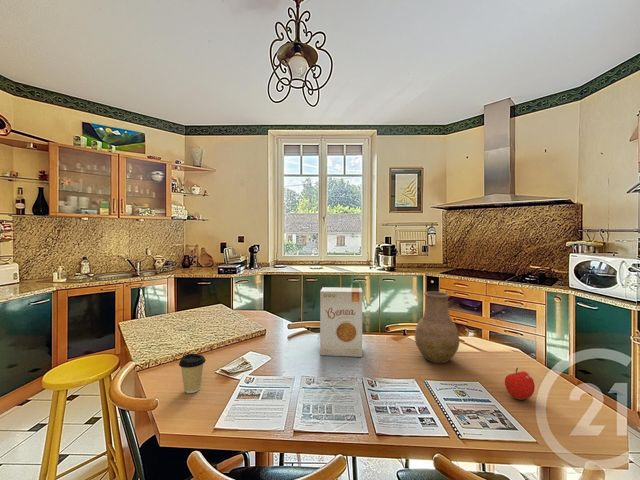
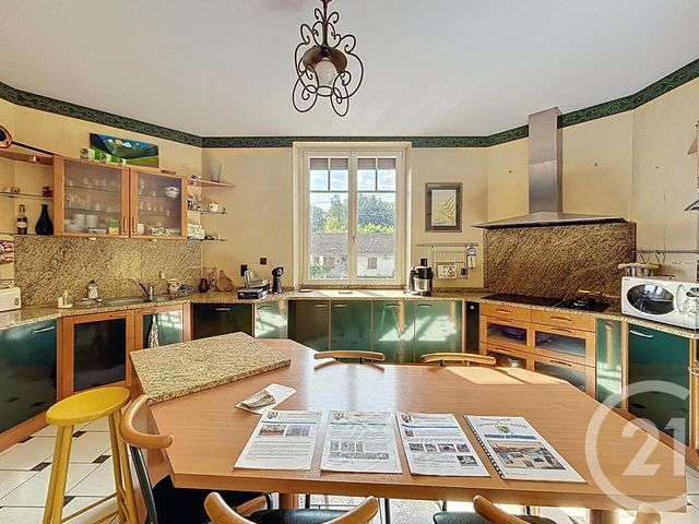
- vase [414,291,461,364]
- food box [319,286,363,358]
- fruit [504,367,536,401]
- coffee cup [178,353,207,394]
